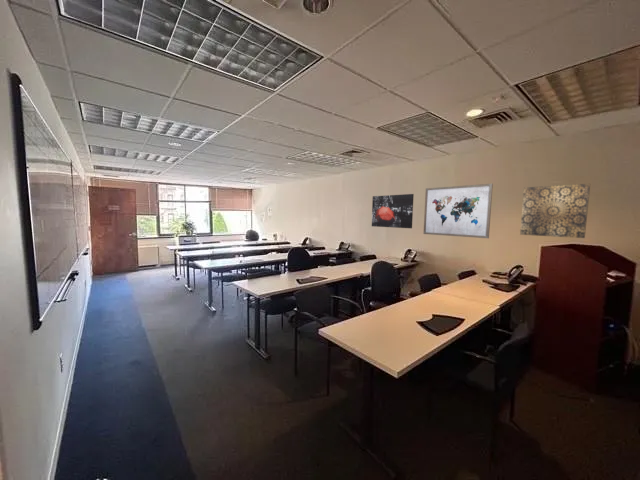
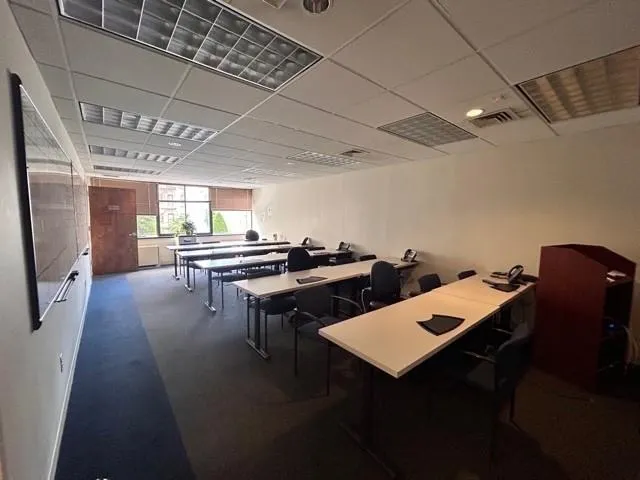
- wall art [519,183,591,239]
- wall art [422,183,494,239]
- wall art [371,193,415,229]
